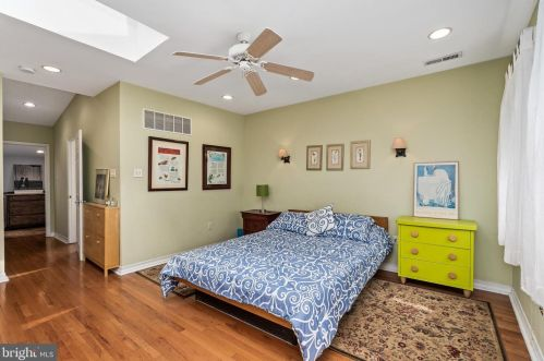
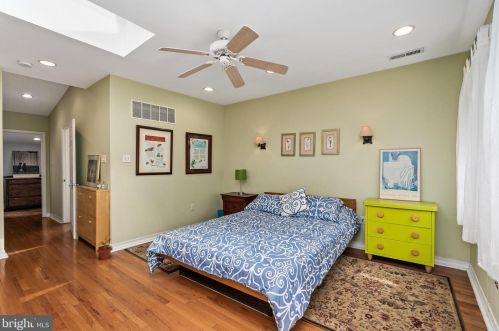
+ potted plant [95,234,114,260]
